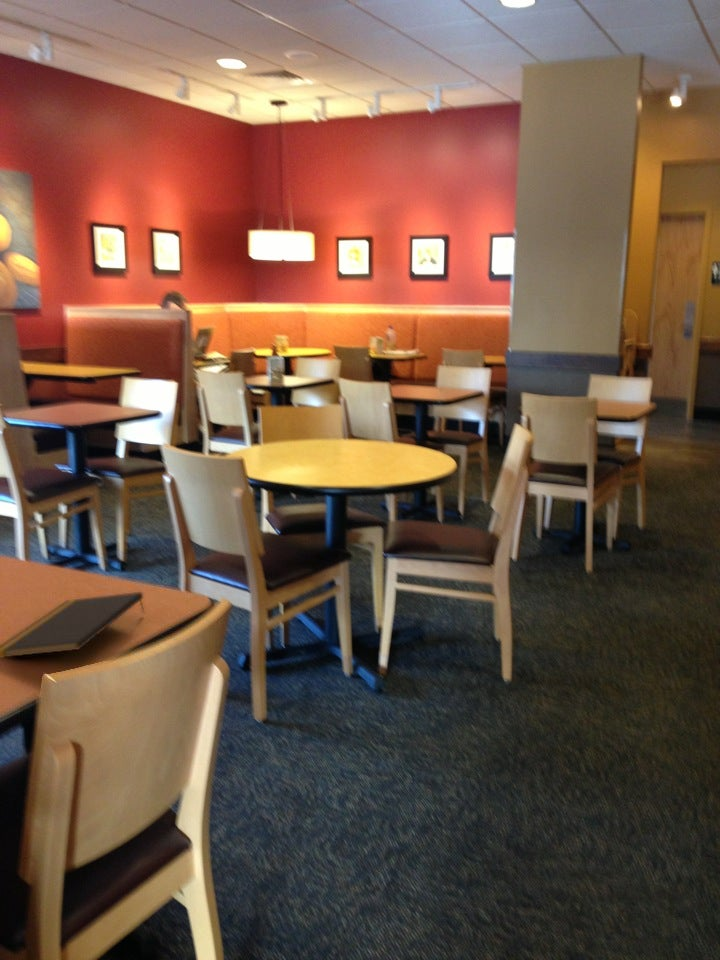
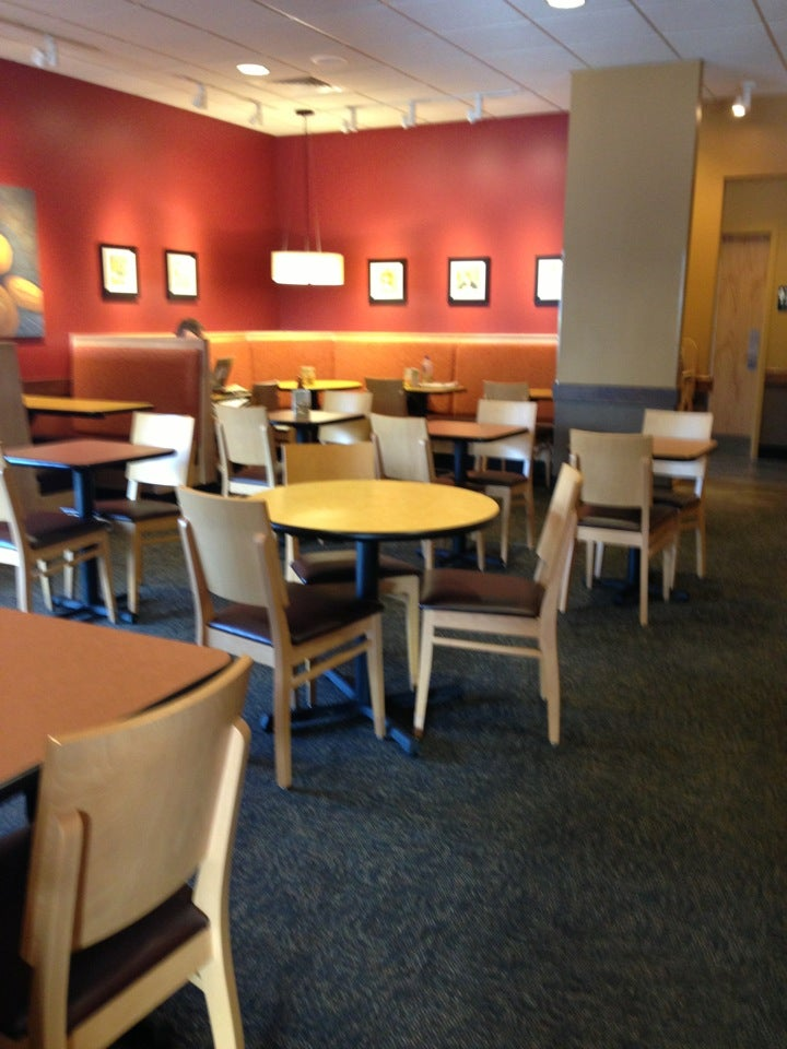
- notepad [0,591,146,659]
